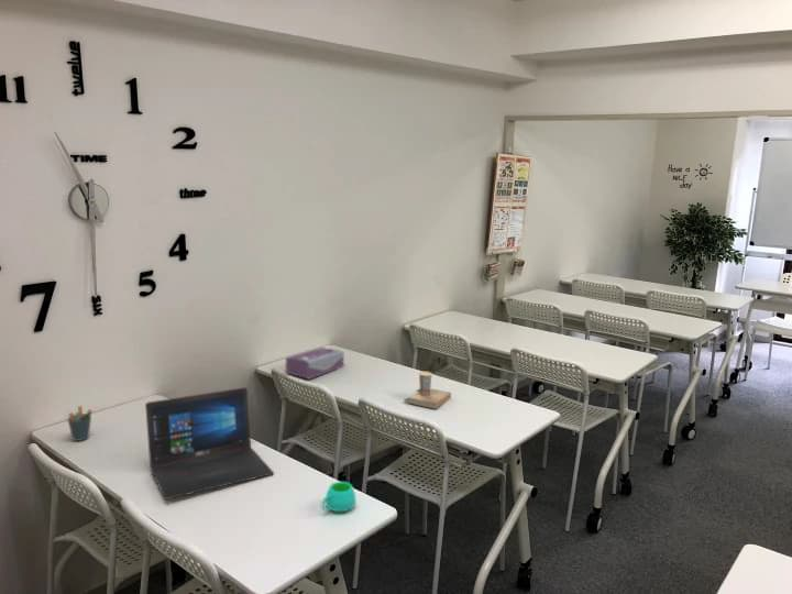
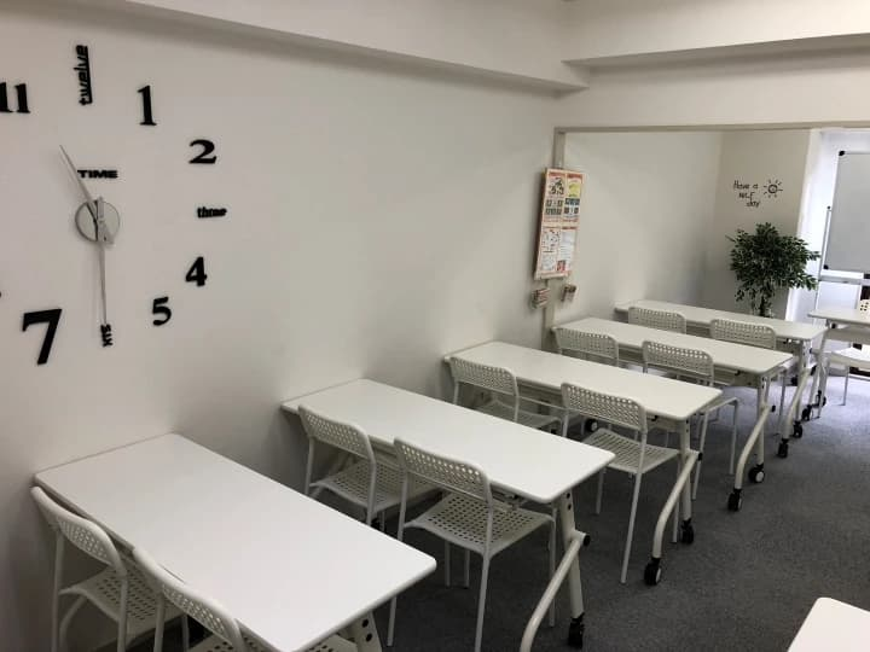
- laptop [144,386,275,501]
- mug [321,481,356,513]
- tissue box [285,345,345,381]
- pen holder [65,405,94,442]
- cup [403,370,452,410]
